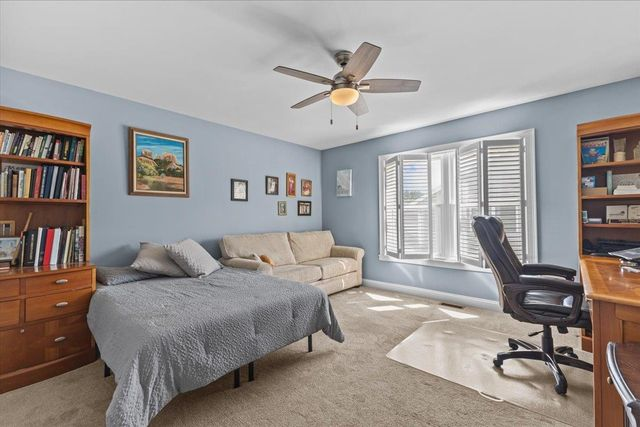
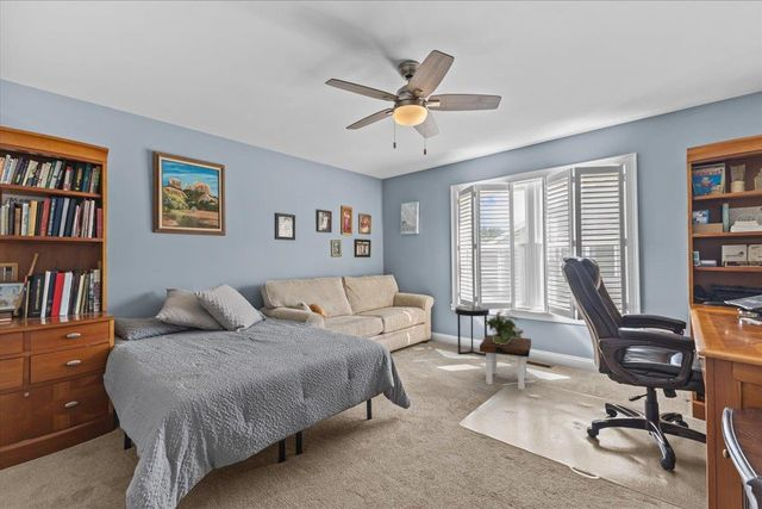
+ potted plant [486,308,524,344]
+ side table [479,334,532,391]
+ side table [454,305,491,356]
